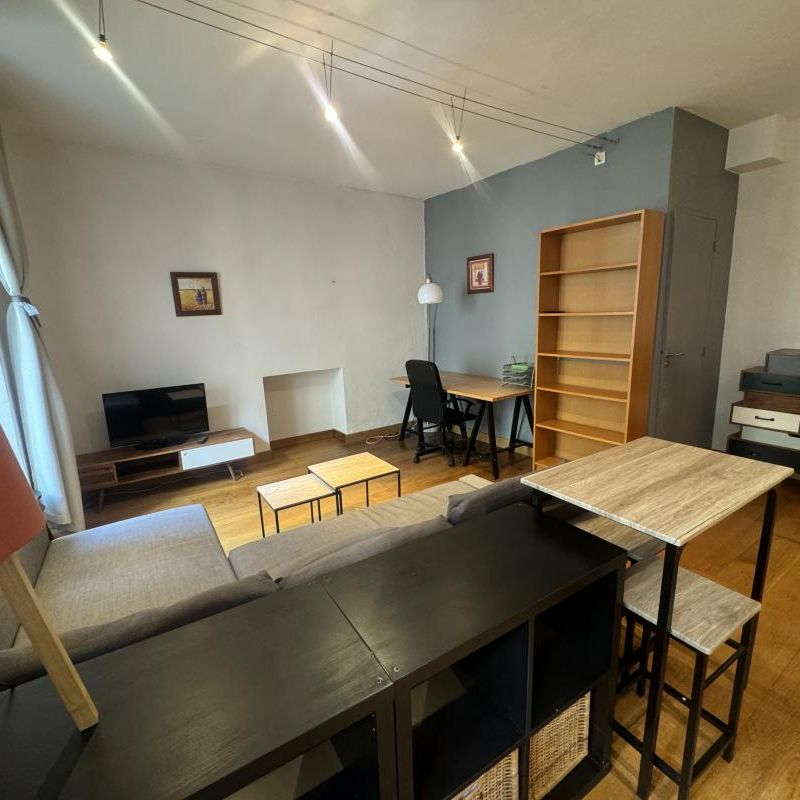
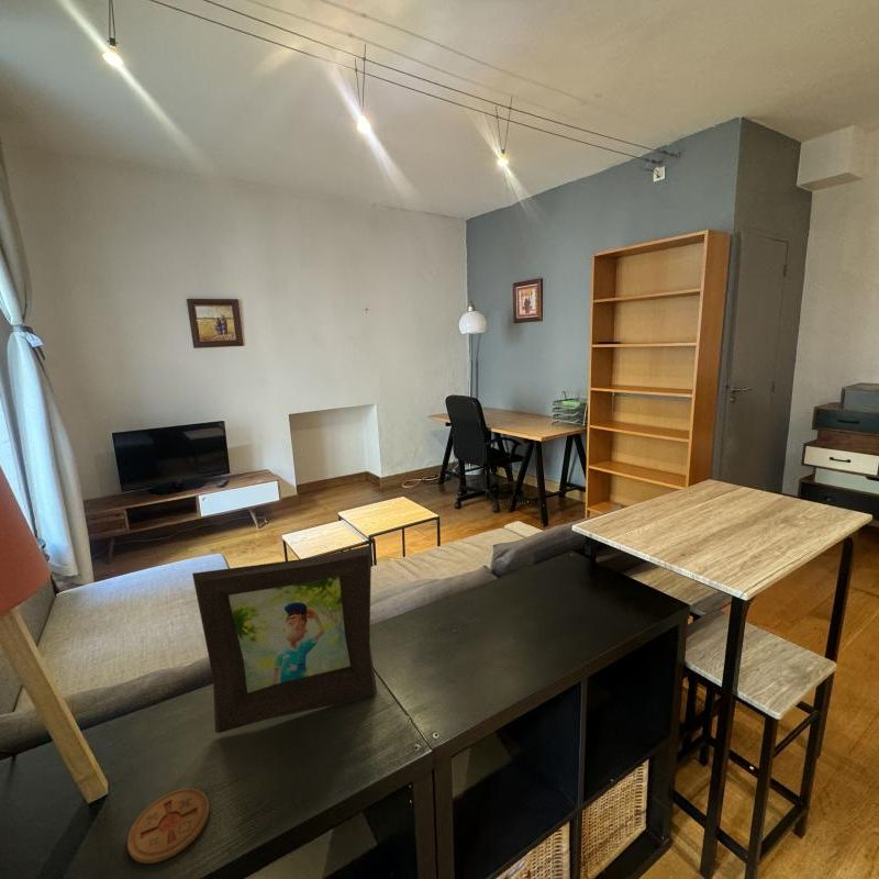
+ coaster [126,788,211,865]
+ picture frame [191,544,378,734]
